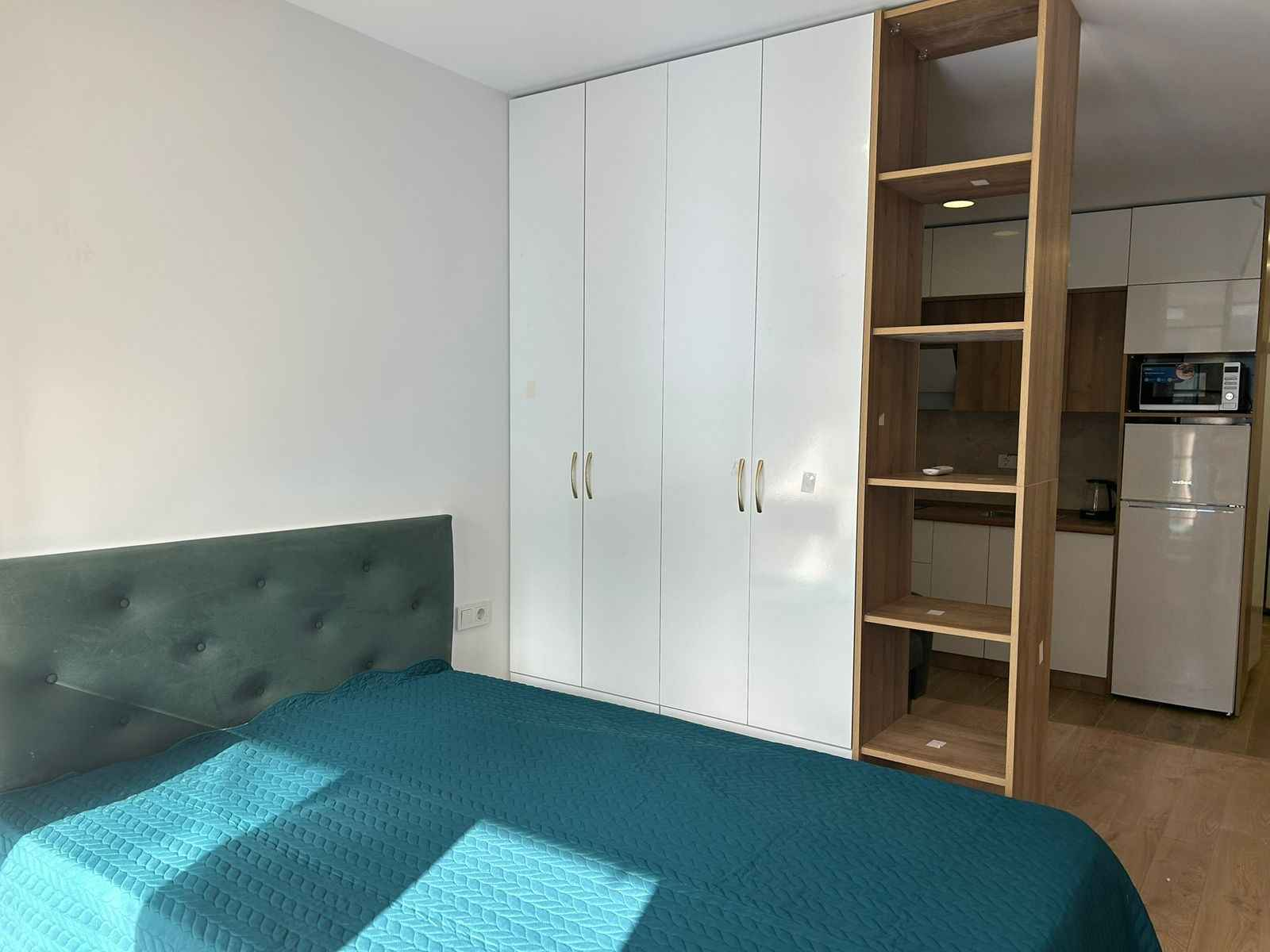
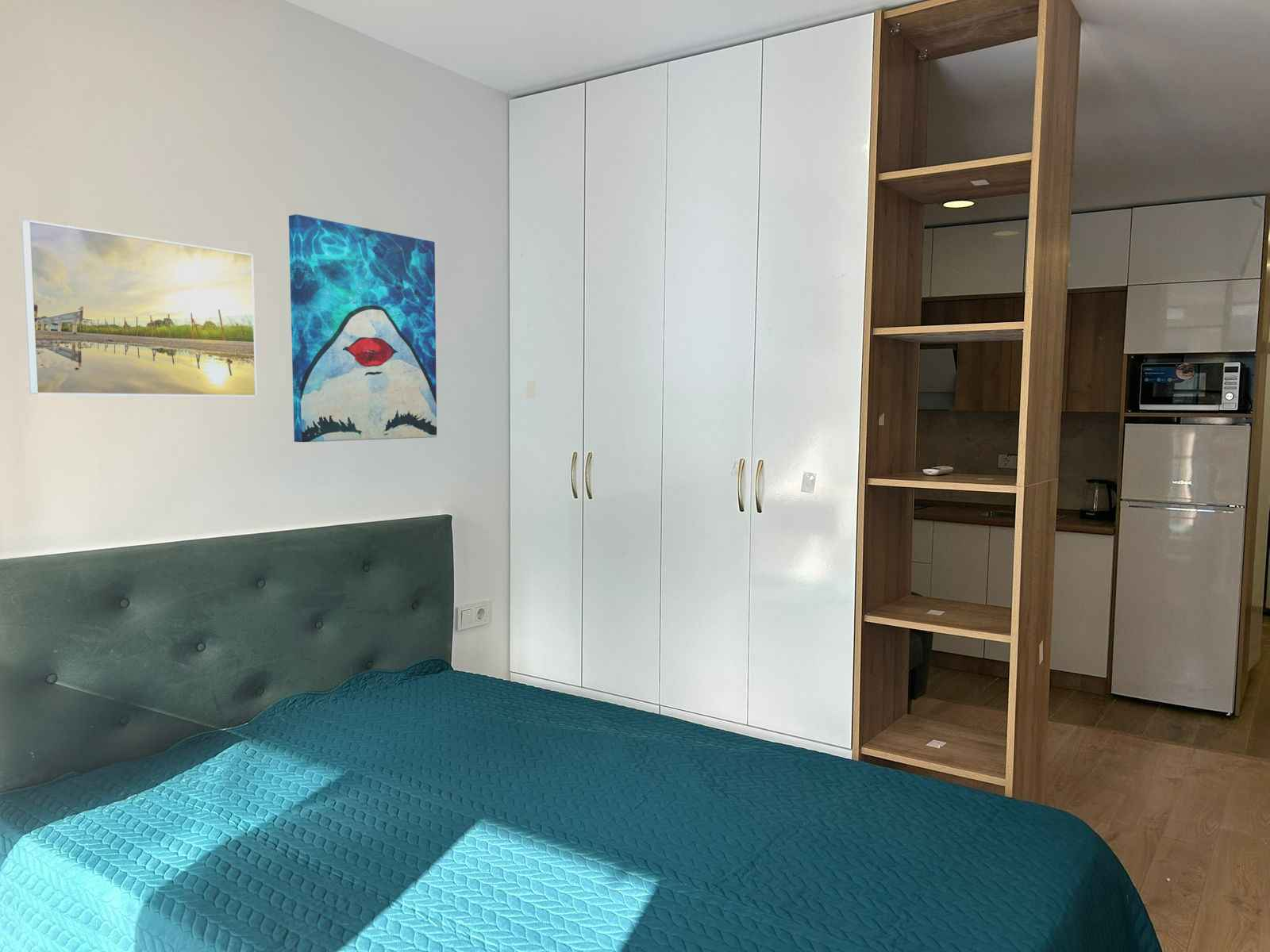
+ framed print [21,219,258,397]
+ wall art [288,213,437,443]
